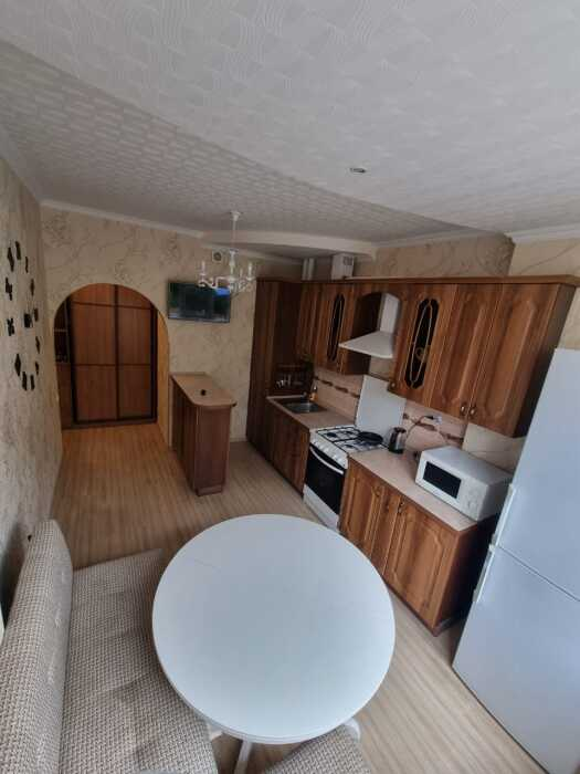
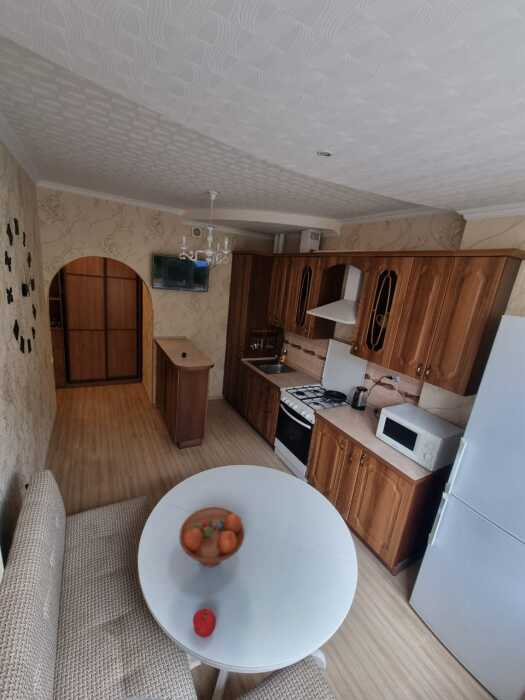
+ fruit [192,608,217,639]
+ fruit bowl [178,506,245,568]
